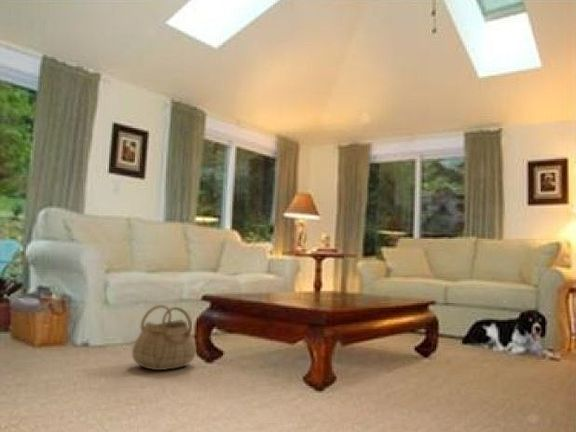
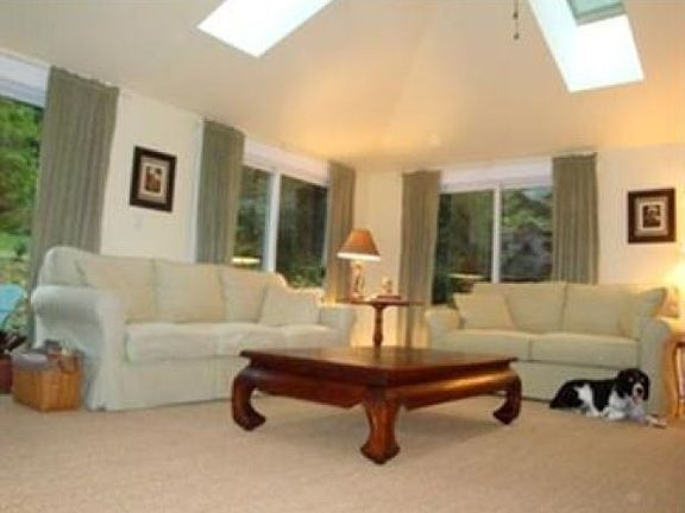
- basket [131,304,197,371]
